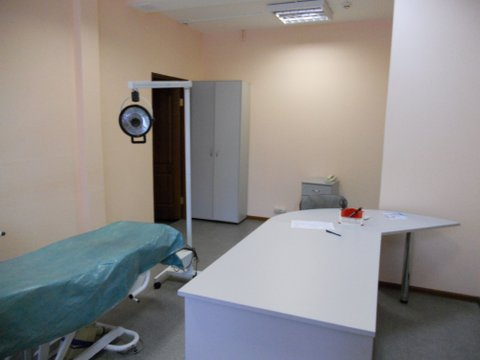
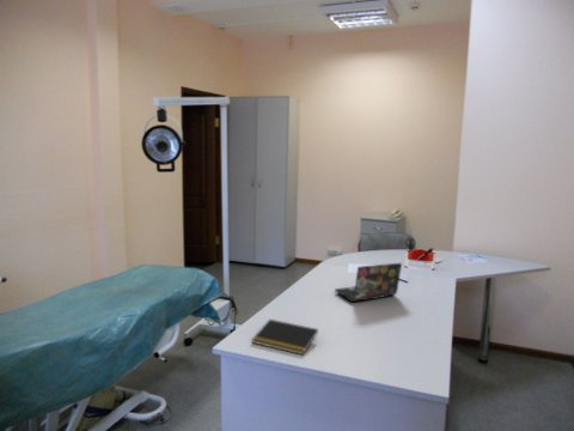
+ notepad [251,318,319,356]
+ laptop [334,262,403,303]
